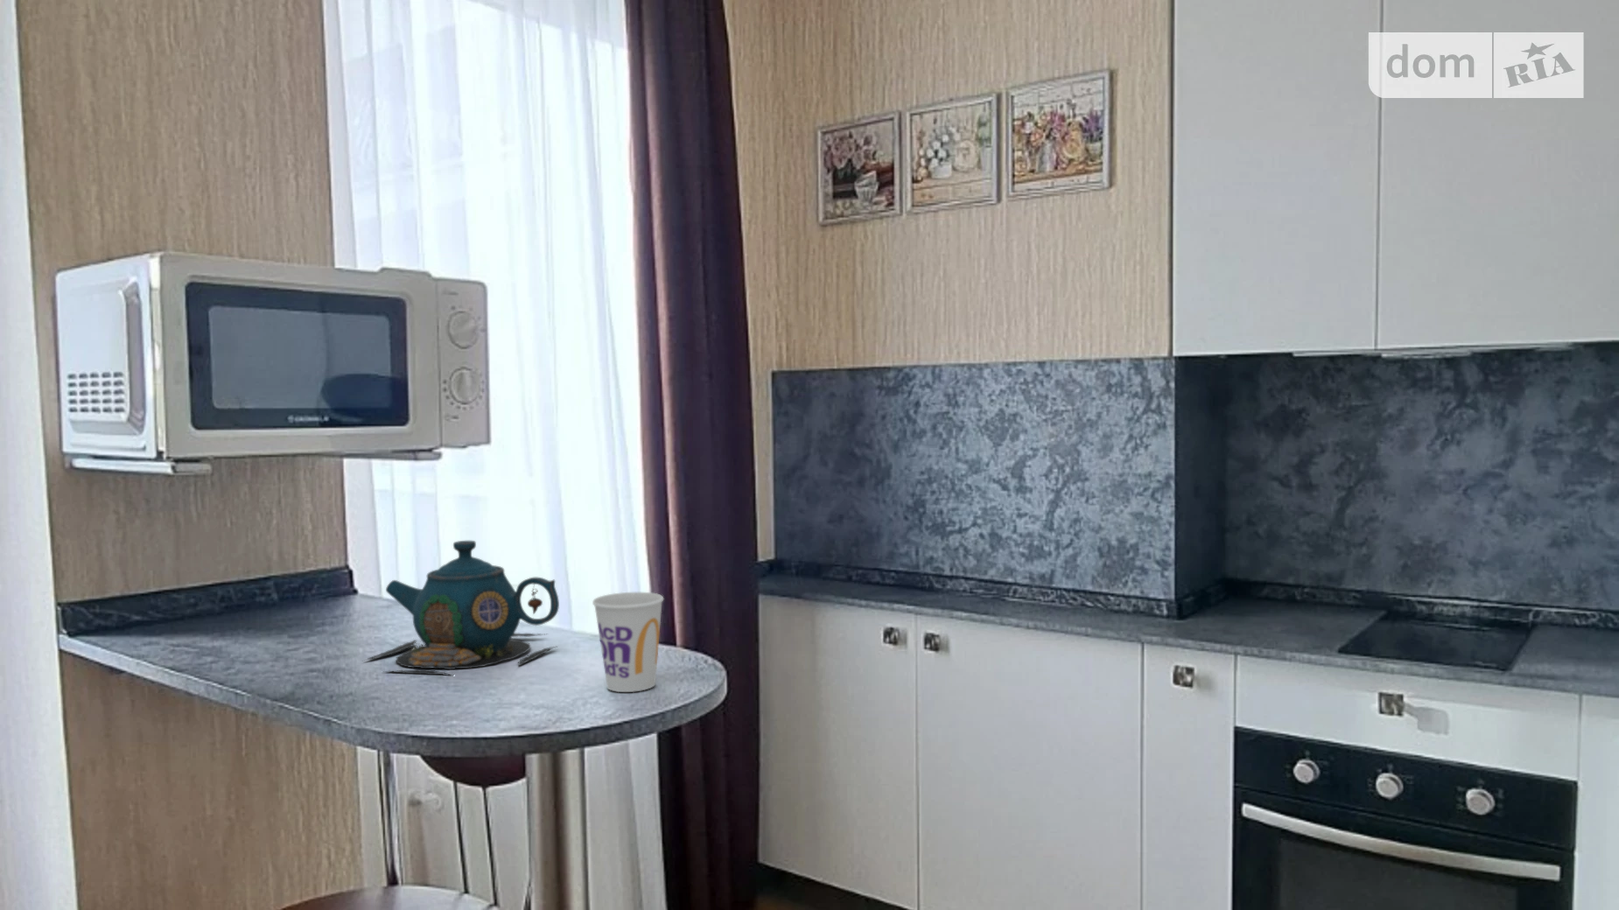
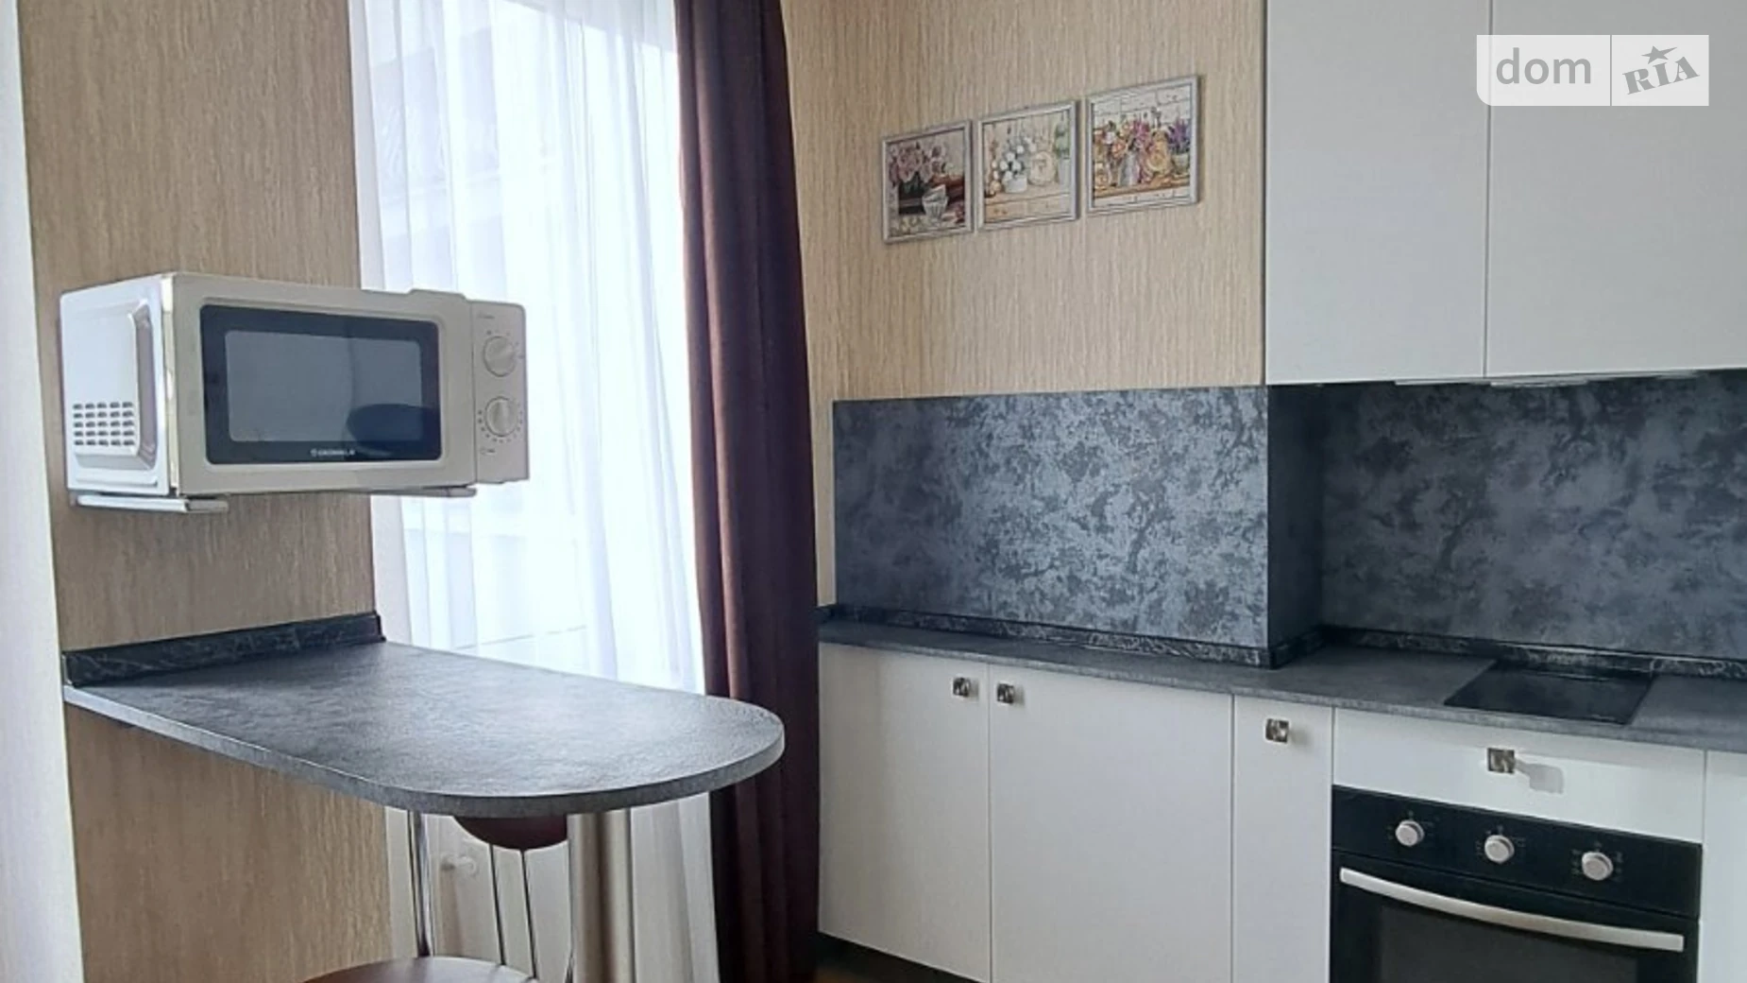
- teapot [362,540,560,677]
- cup [592,591,664,693]
